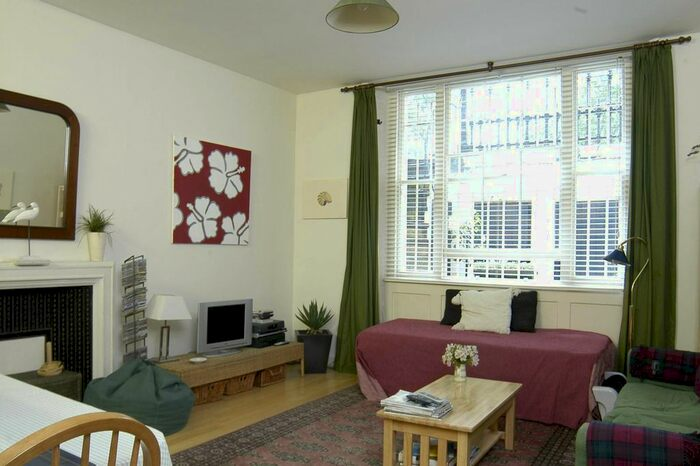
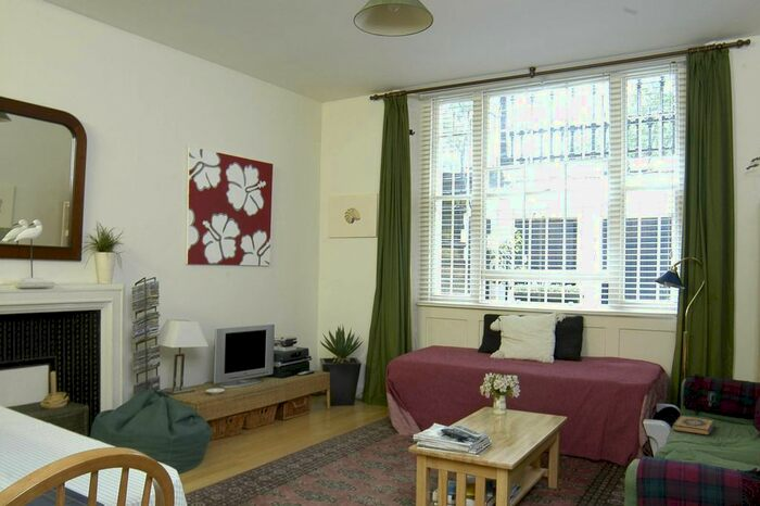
+ hardback book [672,415,715,437]
